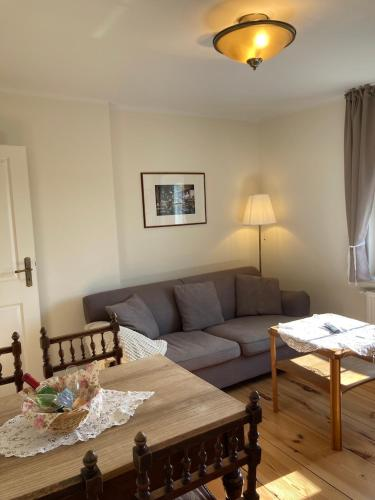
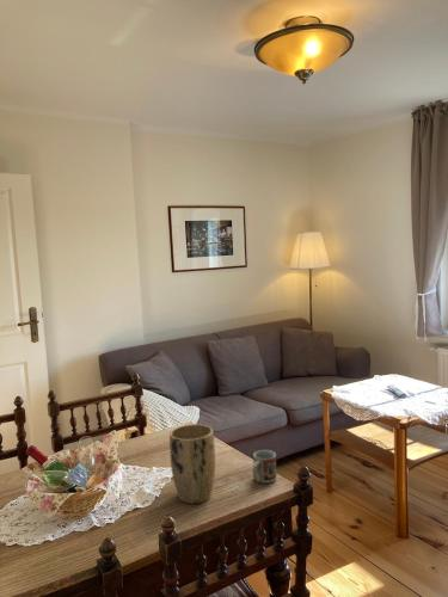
+ plant pot [168,423,216,505]
+ cup [252,449,277,485]
